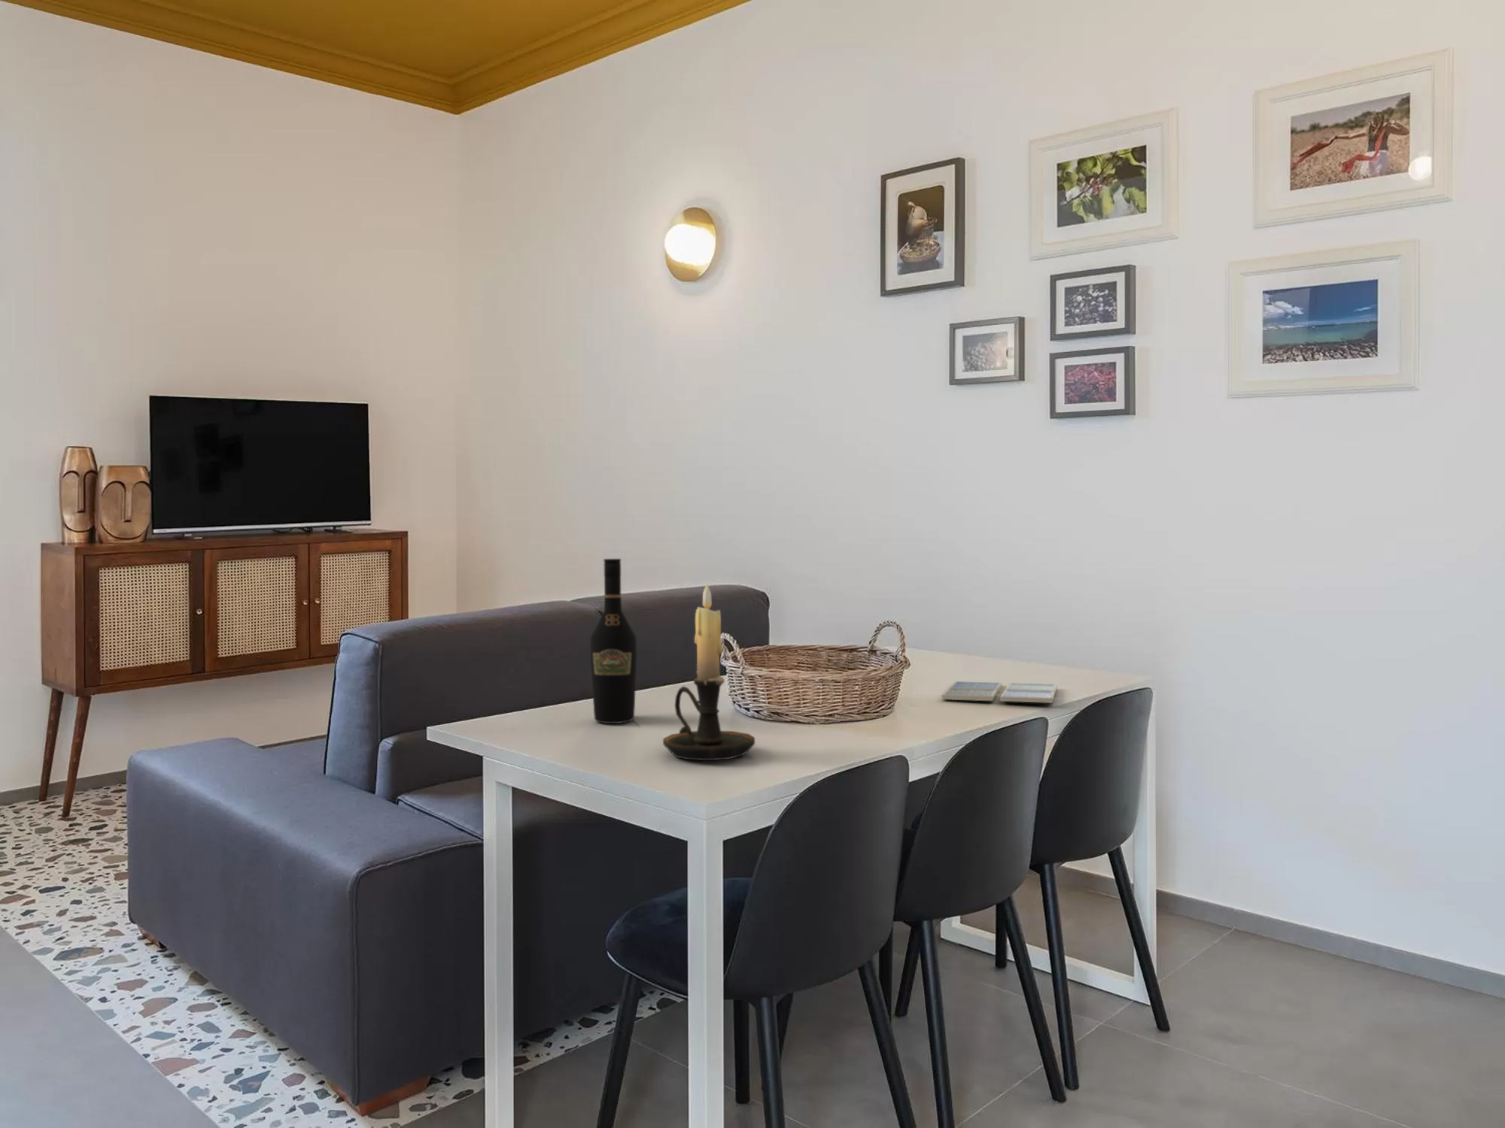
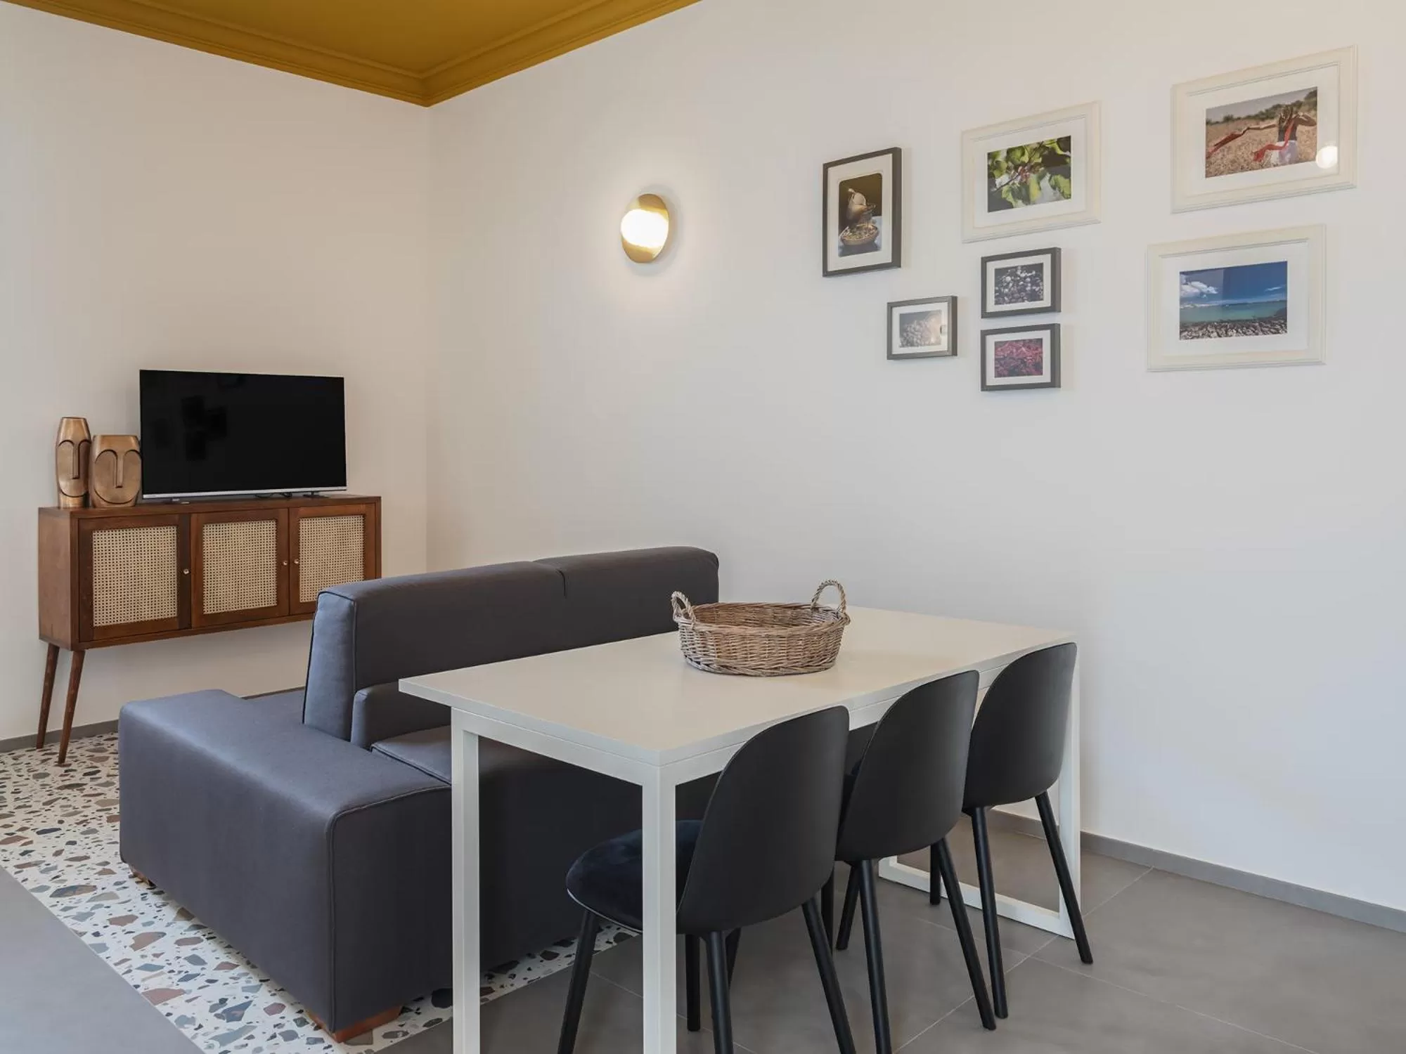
- drink coaster [941,680,1058,704]
- wine bottle [589,558,638,724]
- candle holder [662,582,756,761]
